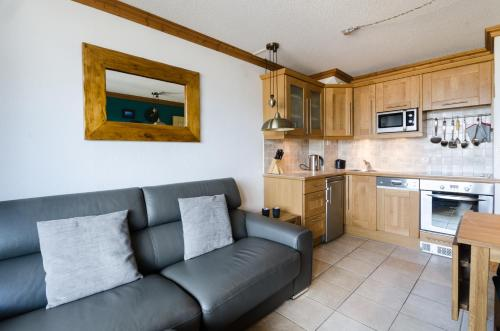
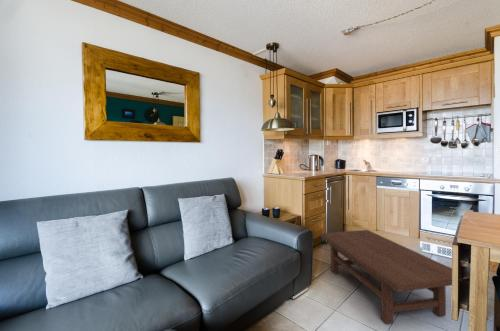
+ coffee table [320,229,470,325]
